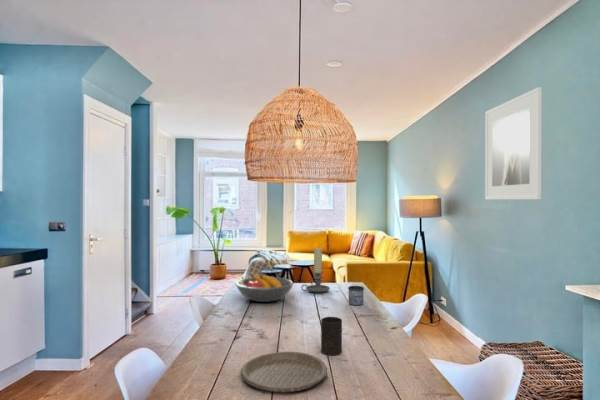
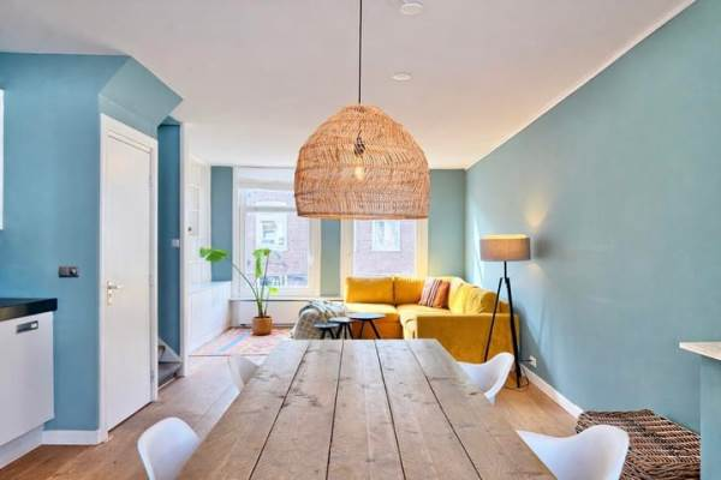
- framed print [484,86,543,201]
- fruit bowl [234,274,295,303]
- mug [347,285,365,306]
- plate [240,351,328,393]
- candle holder [300,247,331,294]
- cup [320,316,343,356]
